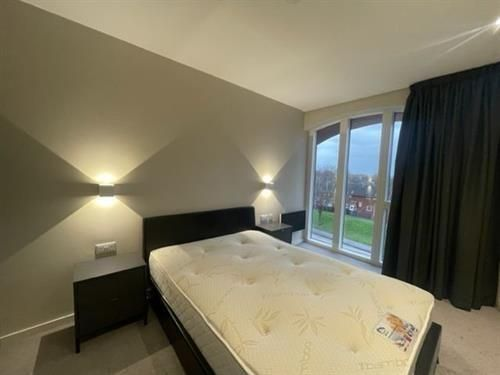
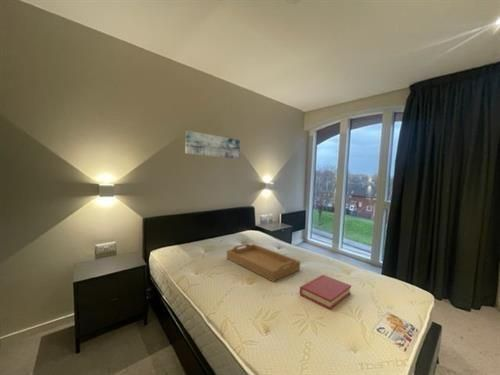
+ hardback book [299,274,352,311]
+ serving tray [226,242,301,283]
+ wall art [184,130,241,160]
